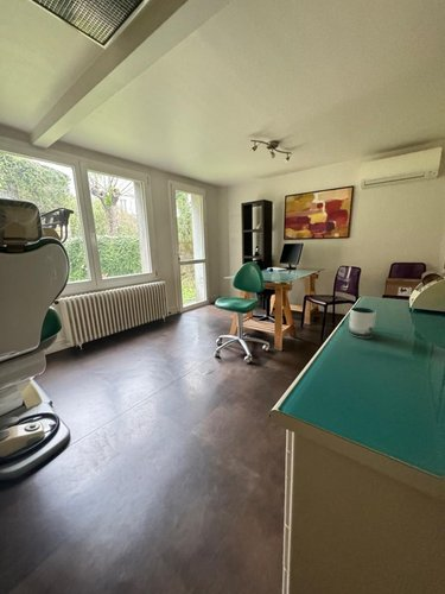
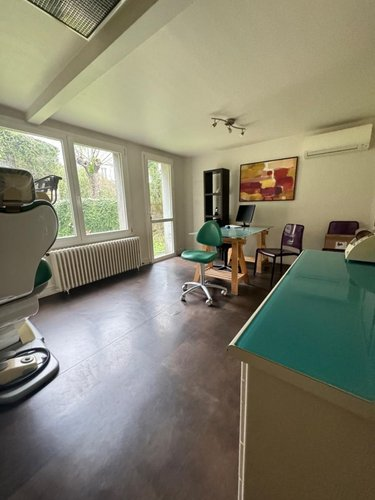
- mug [348,307,377,339]
